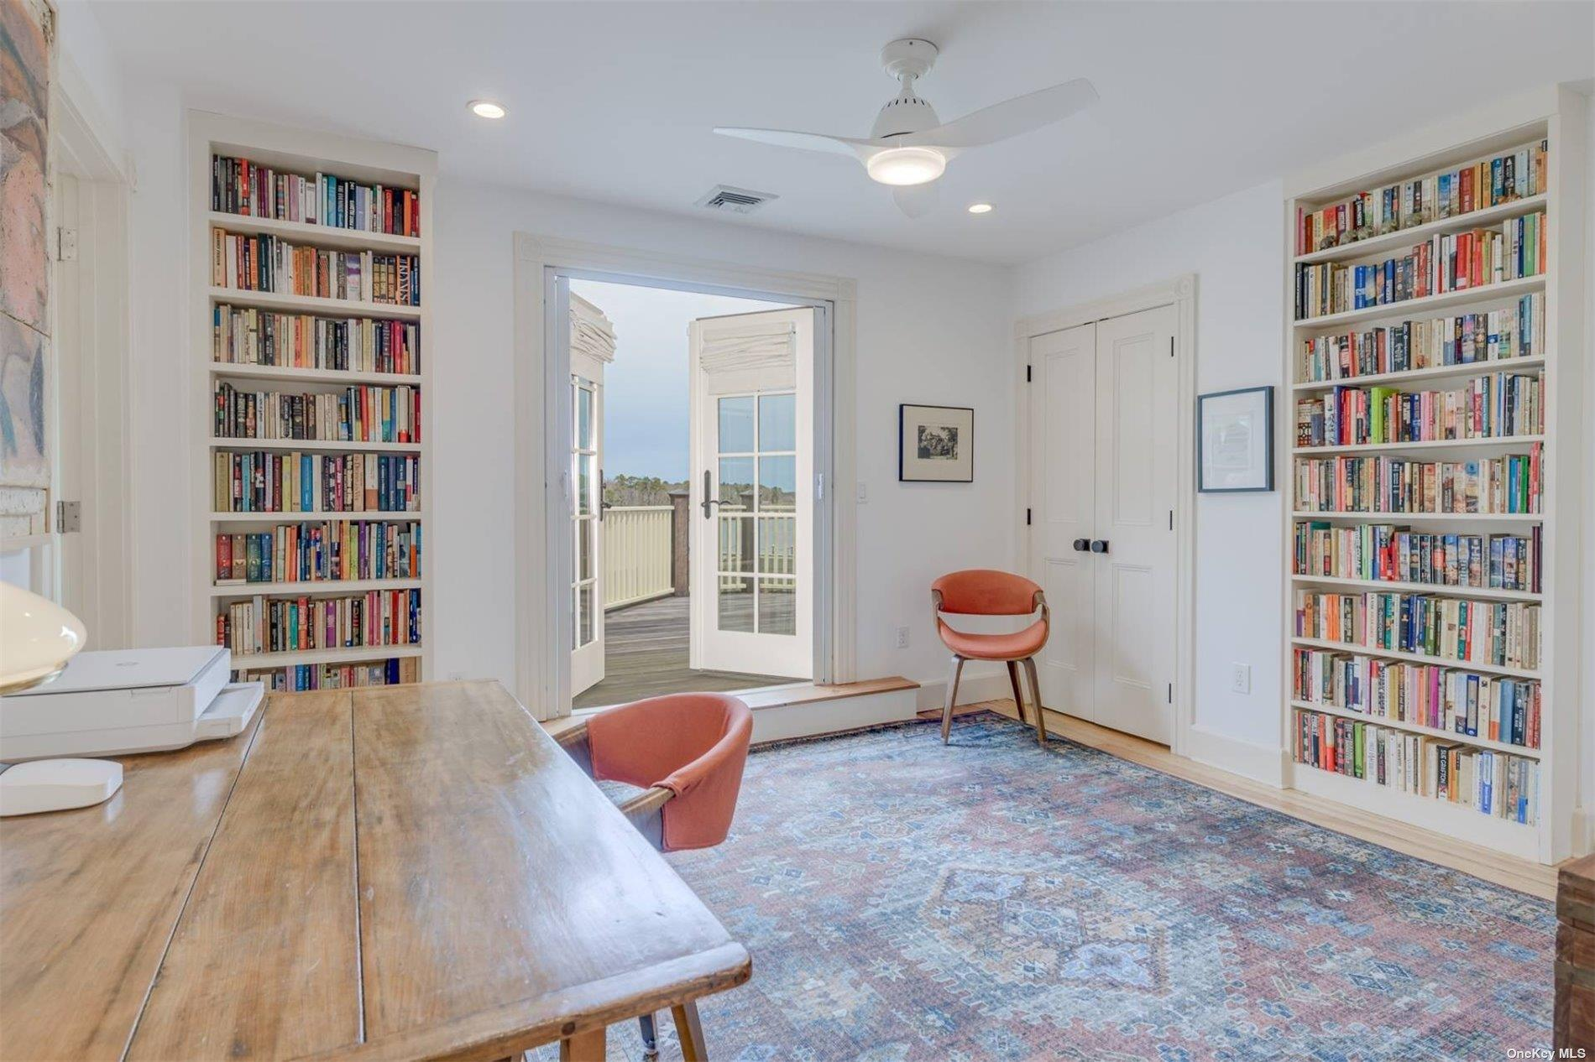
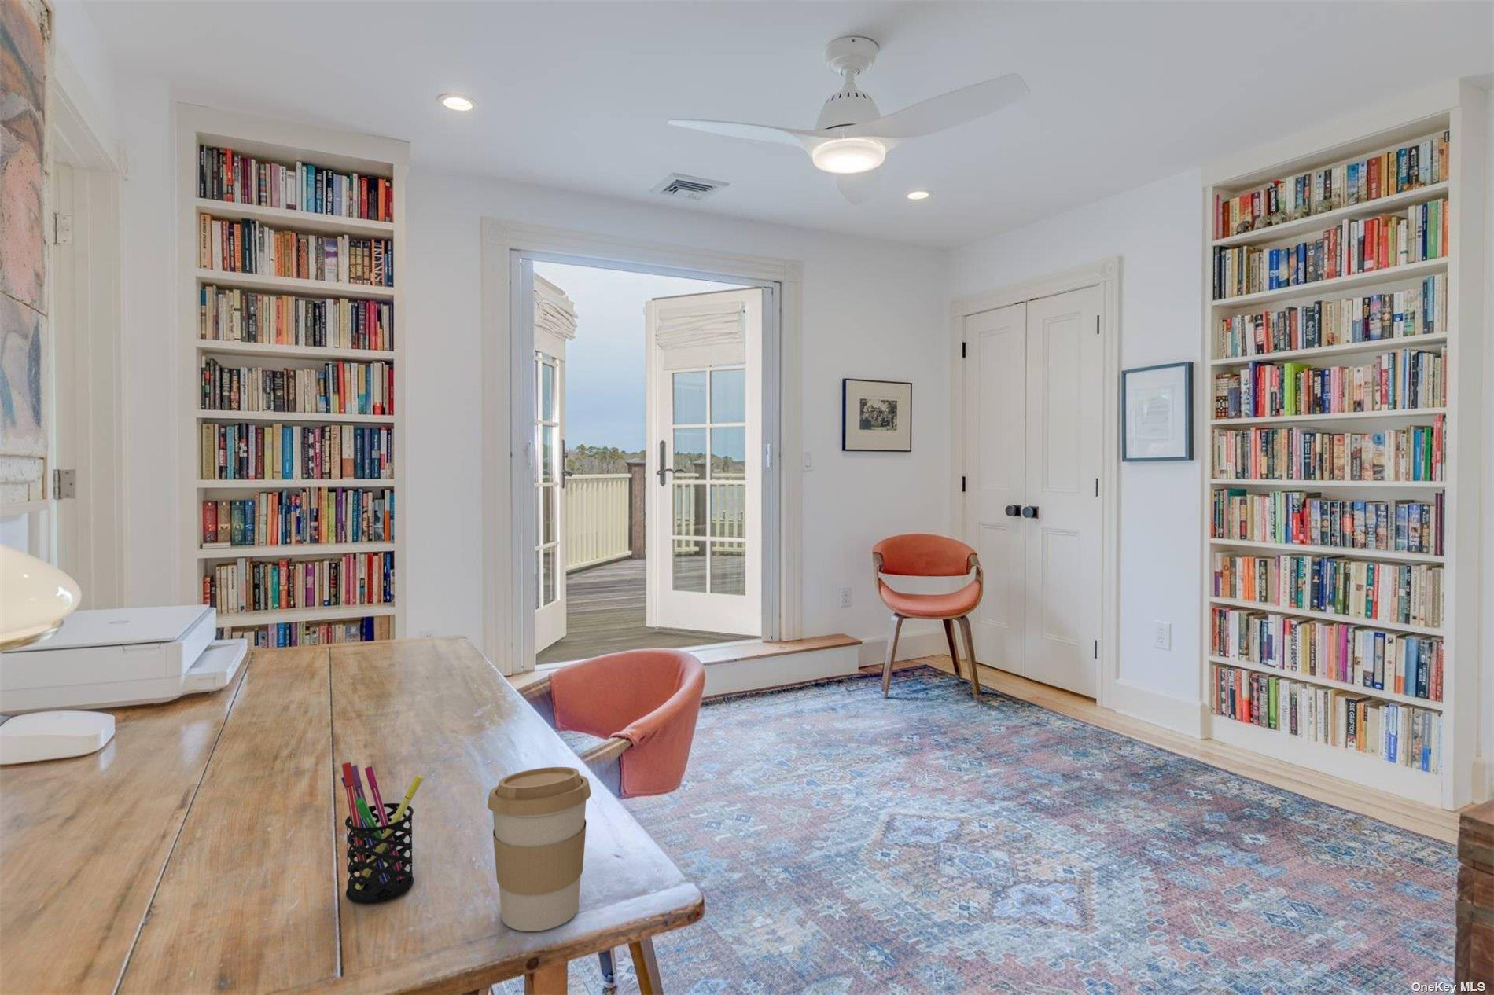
+ pen holder [341,762,424,905]
+ coffee cup [487,766,592,932]
